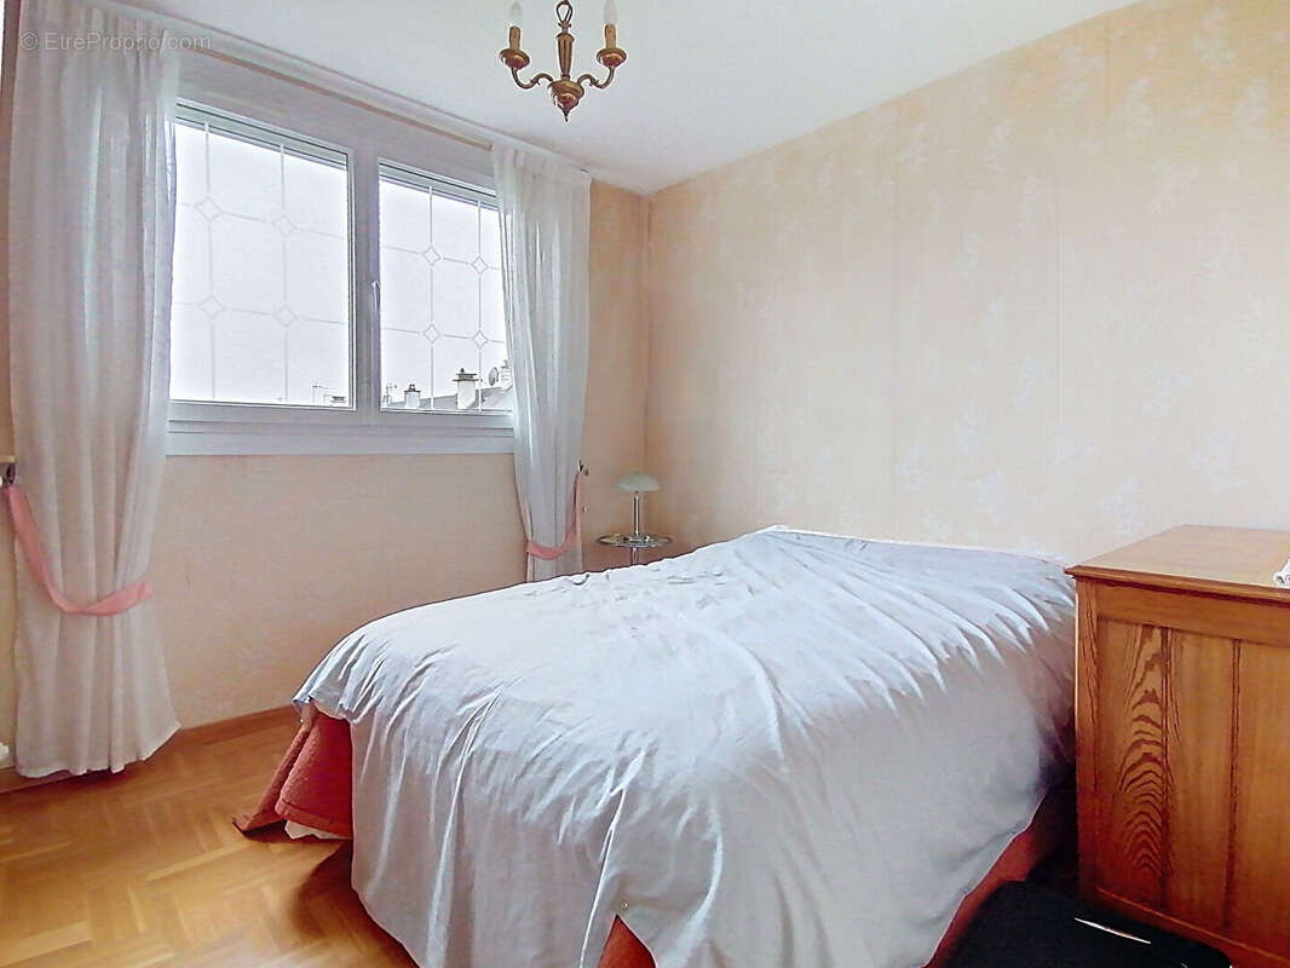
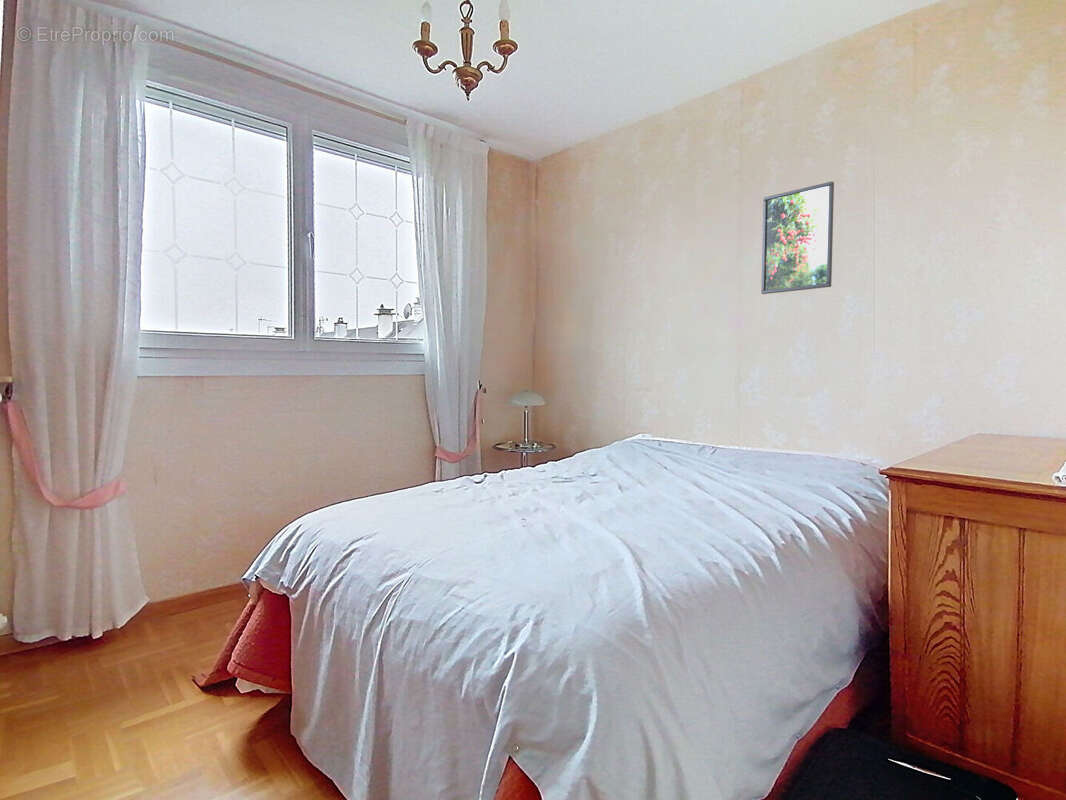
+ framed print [760,181,835,295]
